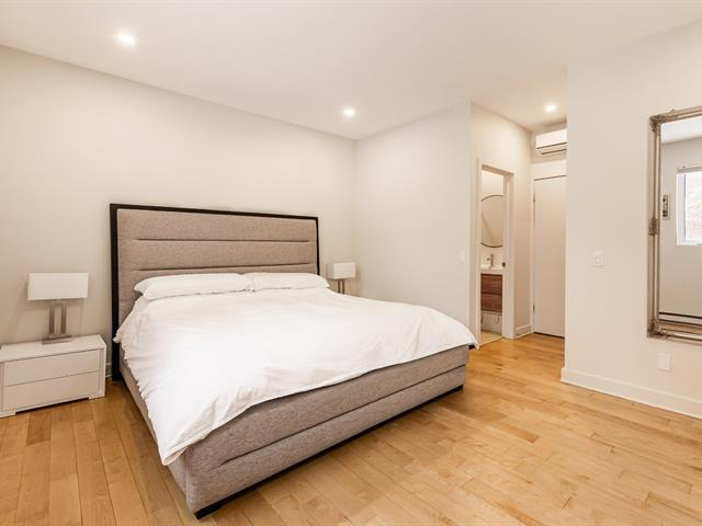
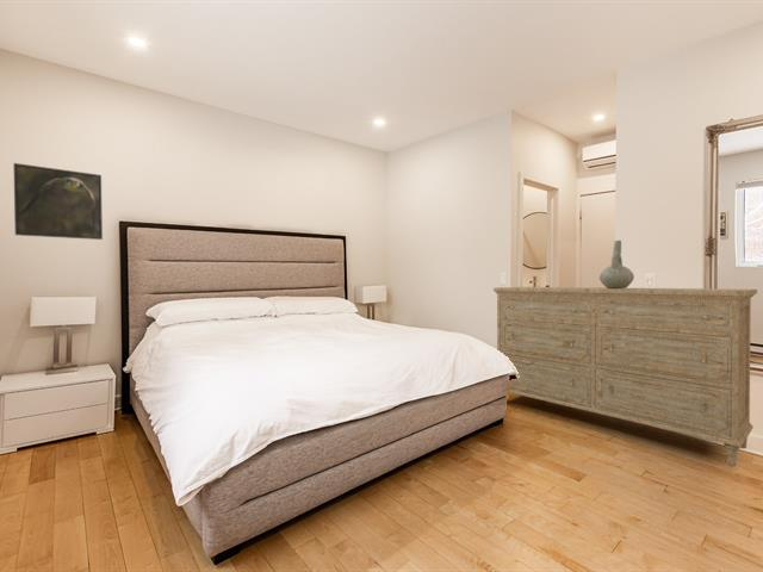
+ dresser [492,286,758,468]
+ decorative vase [598,240,635,288]
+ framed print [12,162,104,241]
